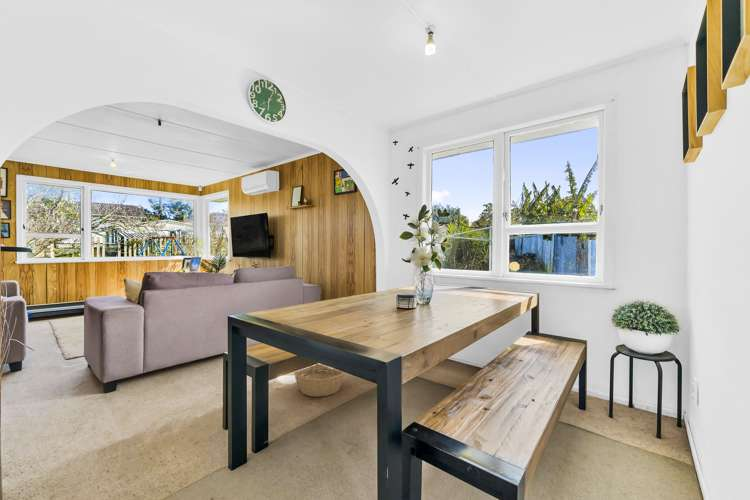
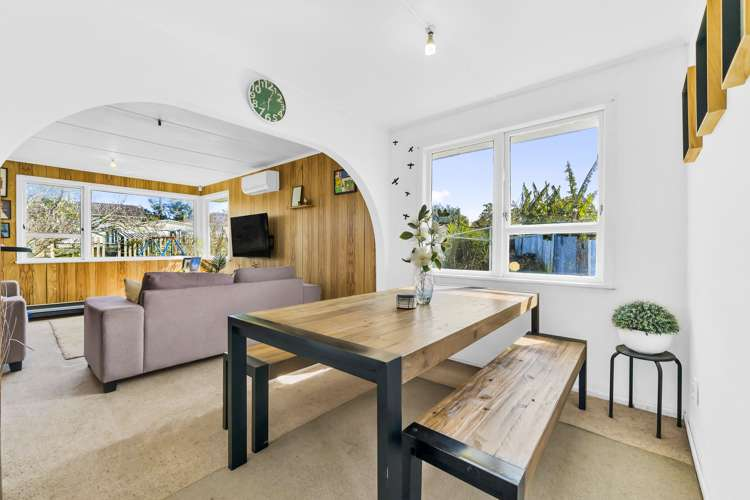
- basket [293,363,346,398]
